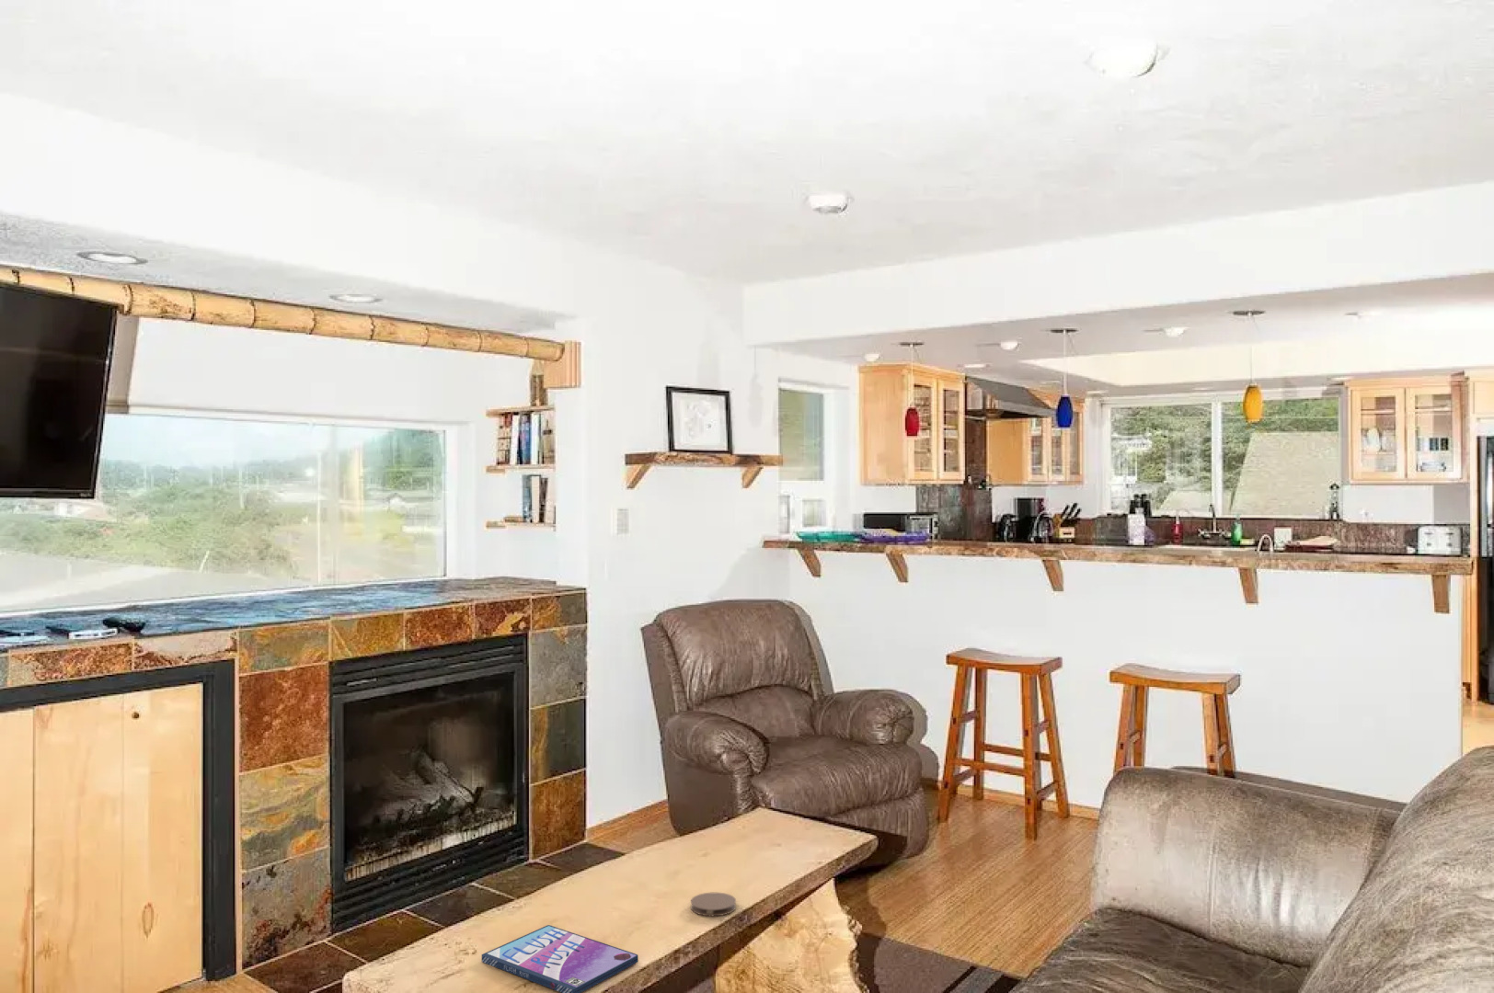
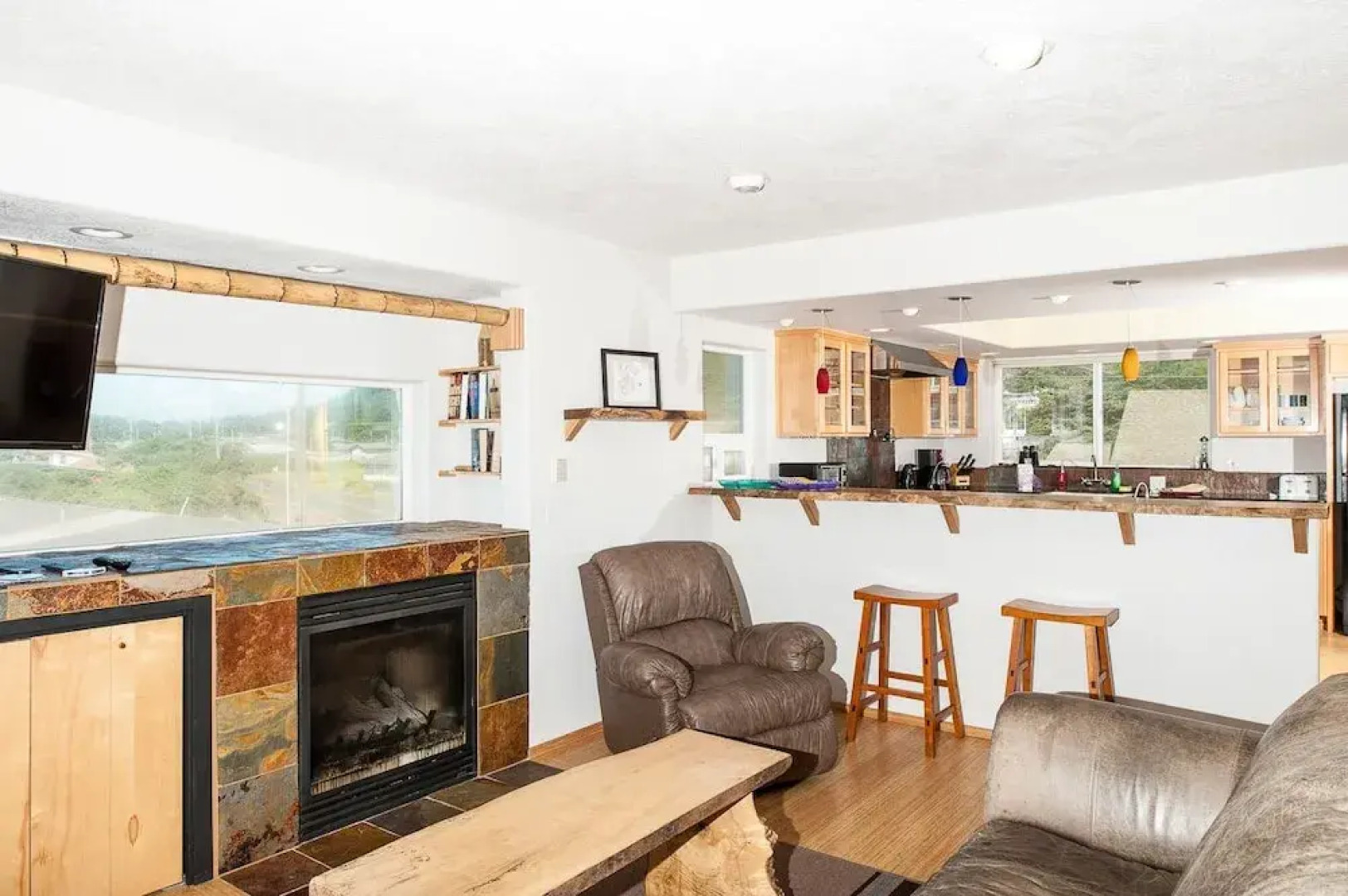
- video game case [481,924,639,993]
- coaster [690,892,737,917]
